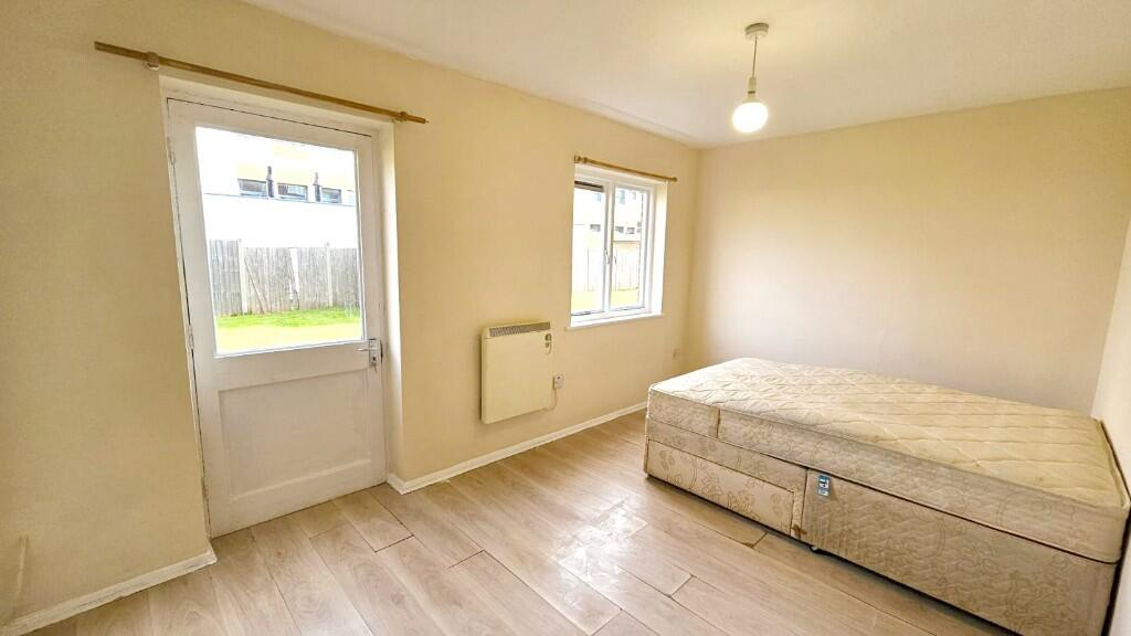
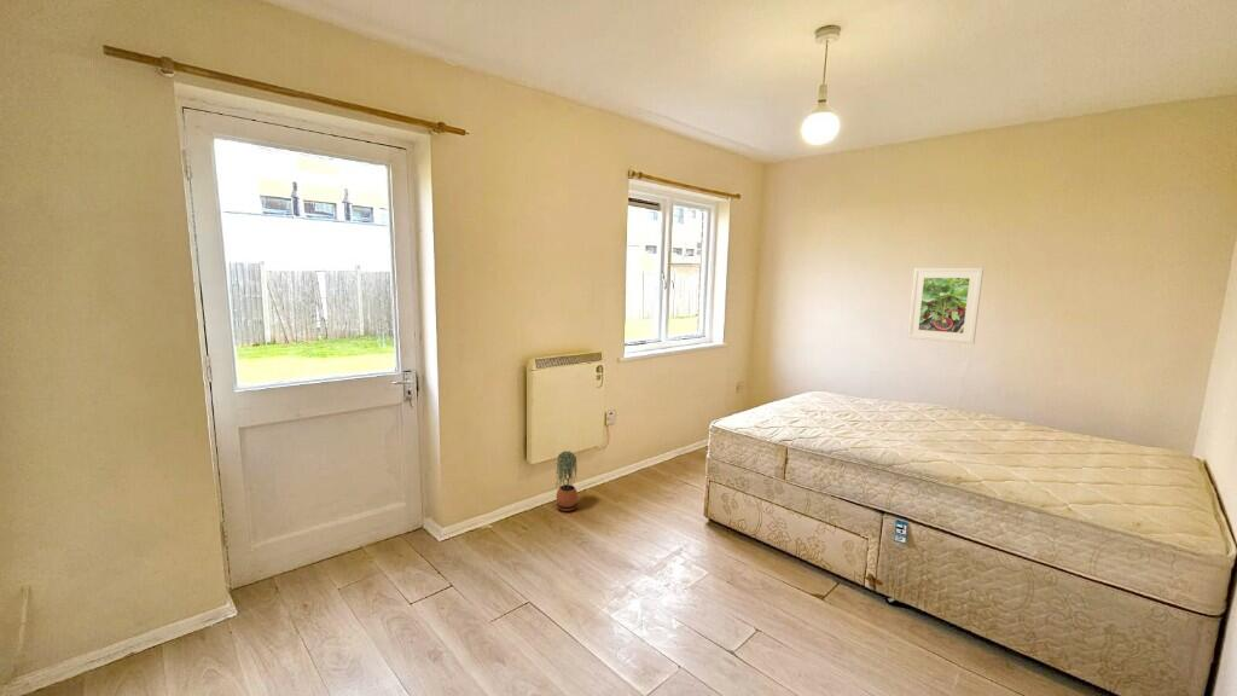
+ potted plant [554,450,579,512]
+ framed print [906,267,985,346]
